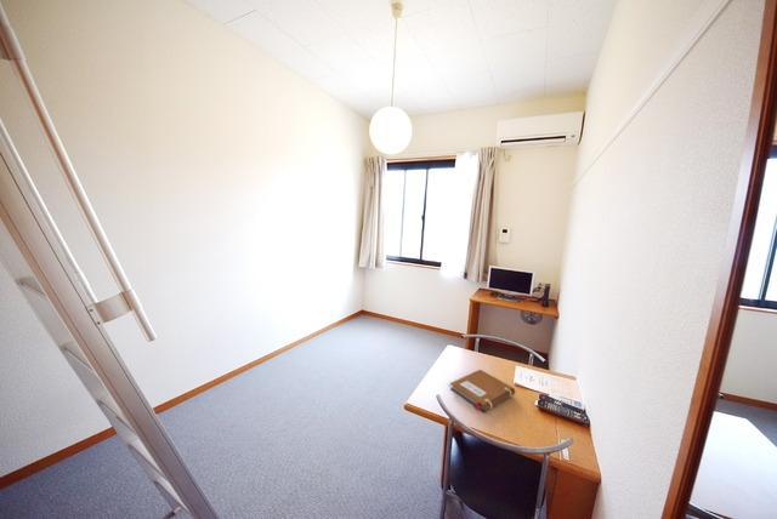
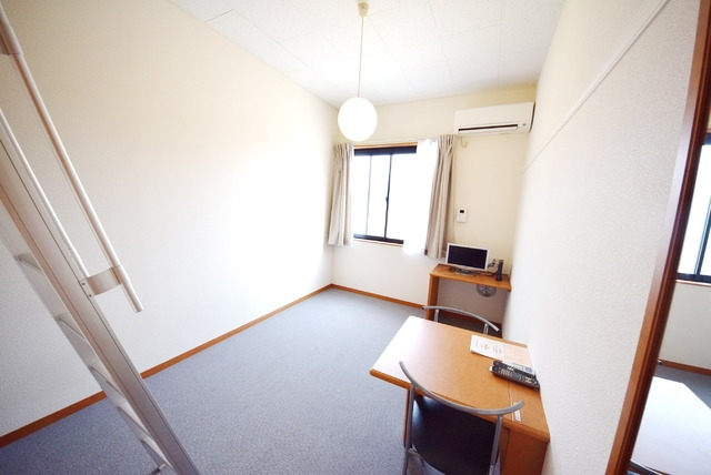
- notebook [449,369,516,414]
